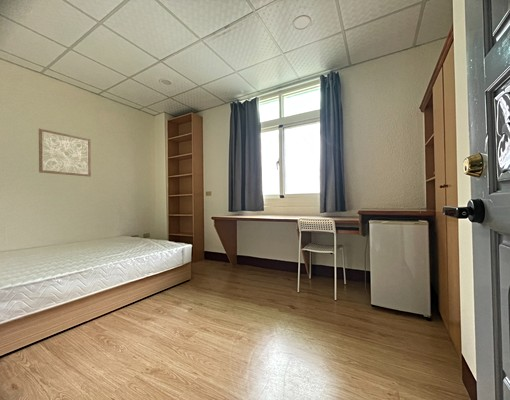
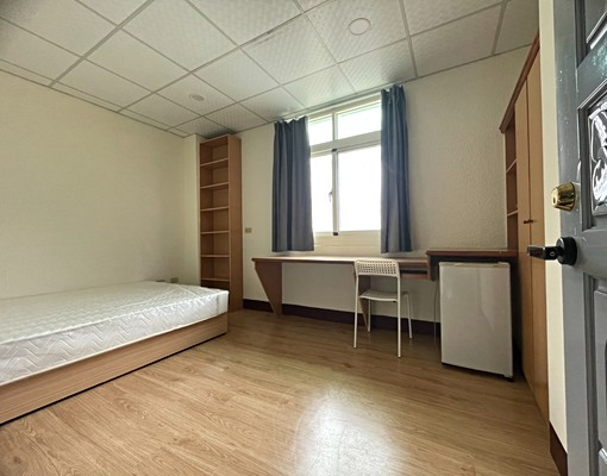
- wall art [38,128,92,178]
